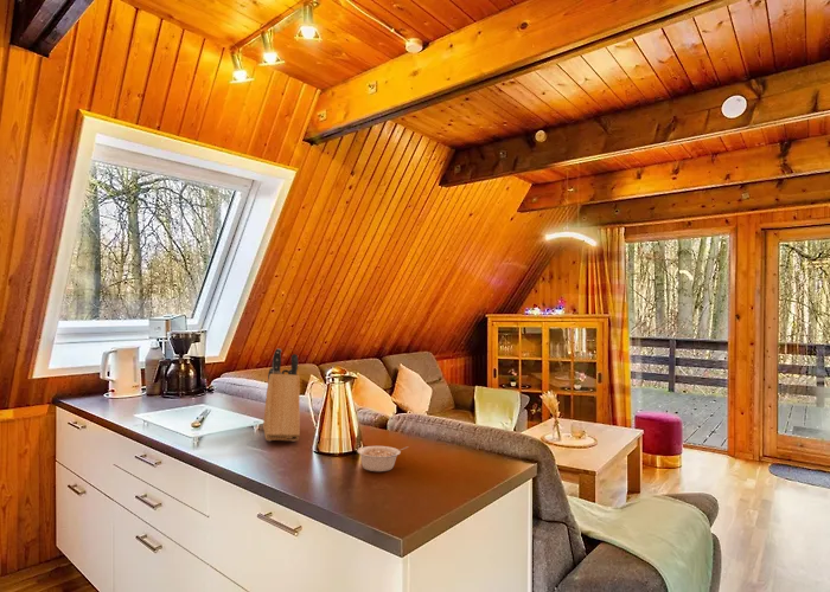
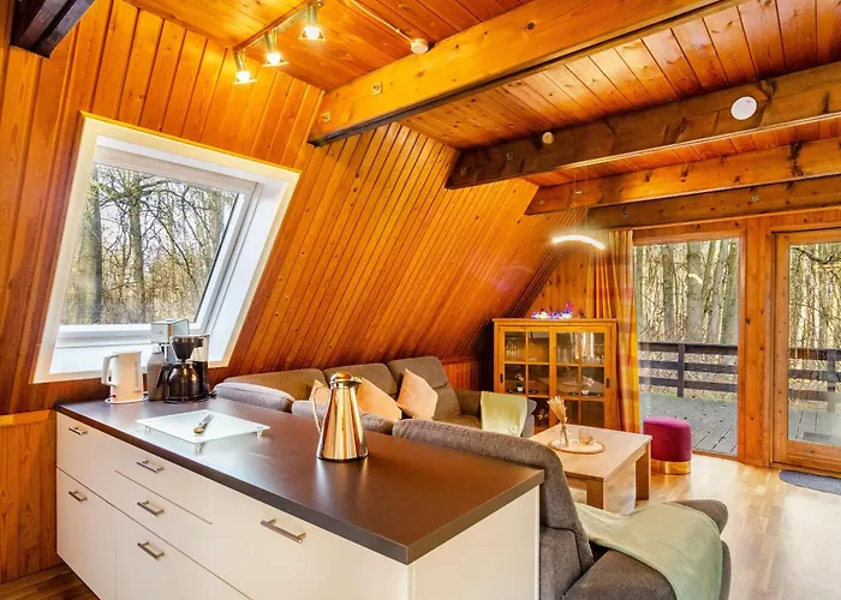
- knife block [262,347,301,443]
- legume [356,445,410,472]
